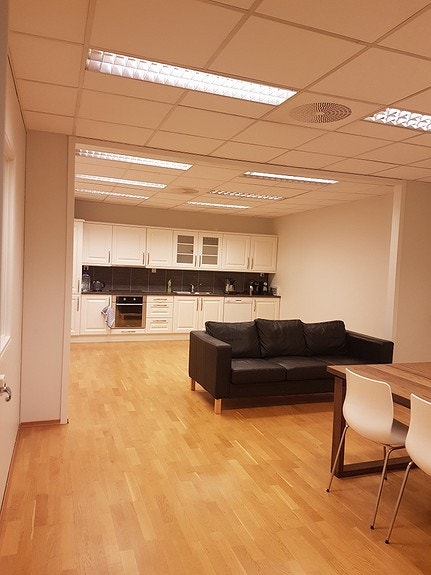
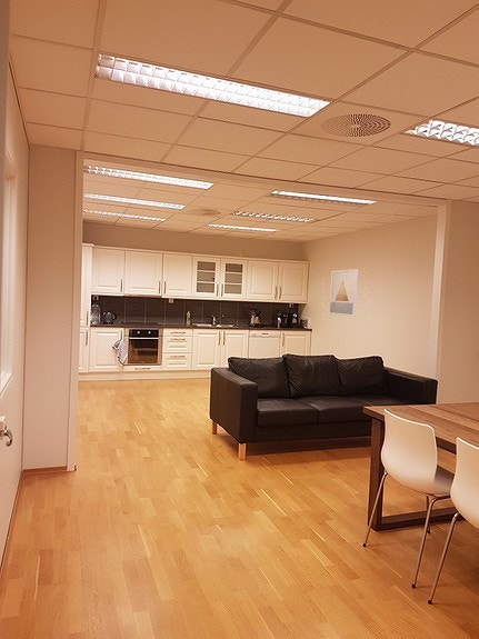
+ wall art [328,268,359,318]
